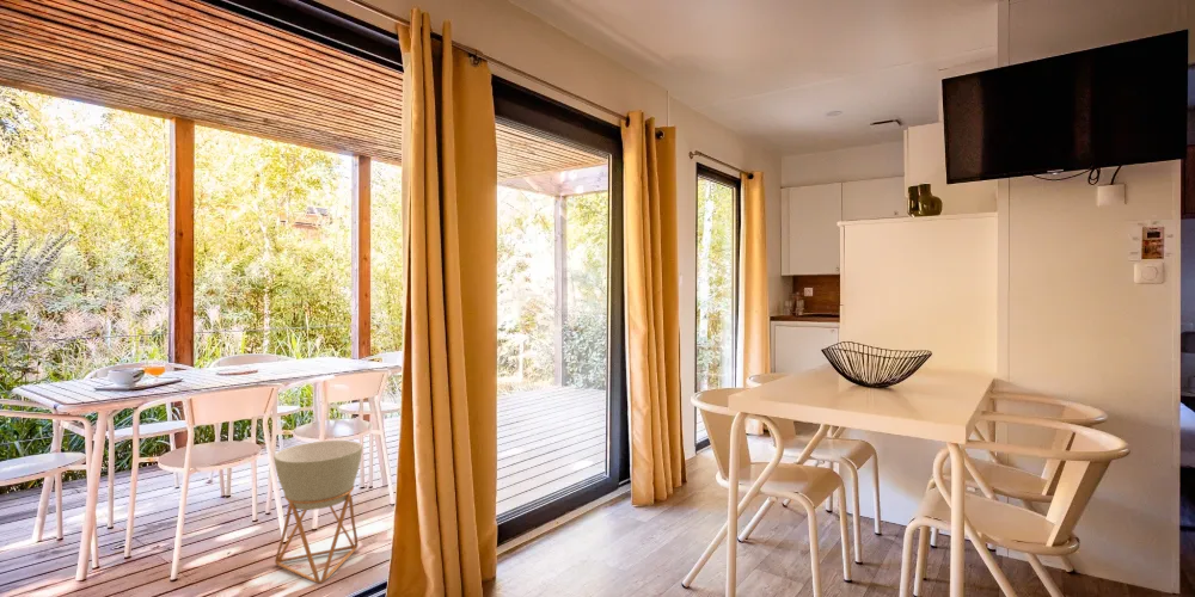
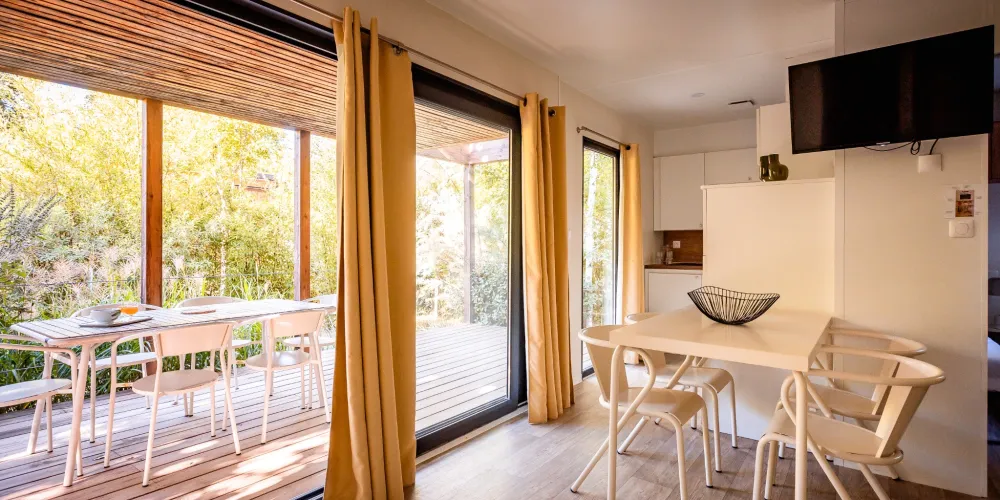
- planter [272,439,363,585]
